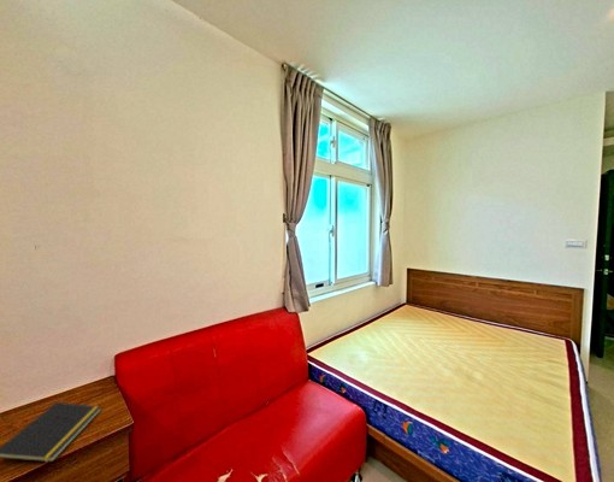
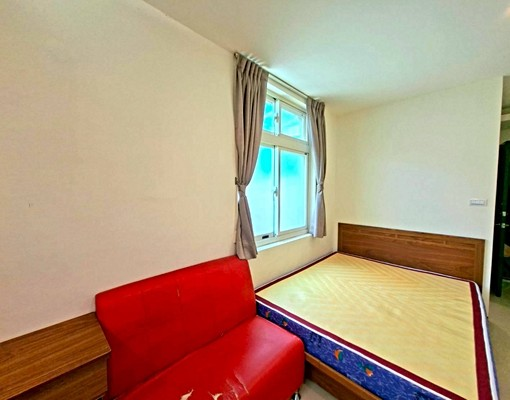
- notepad [0,401,102,463]
